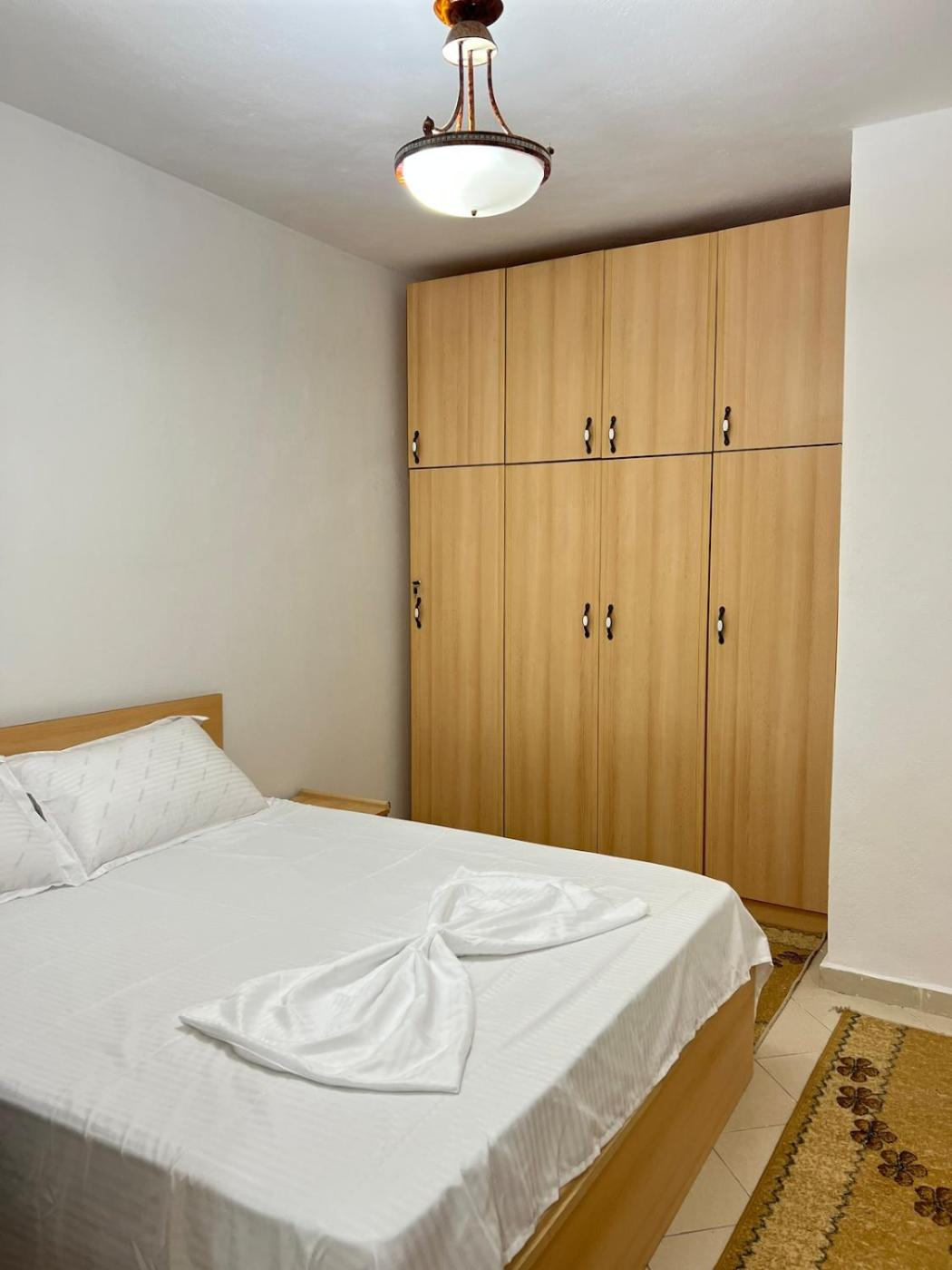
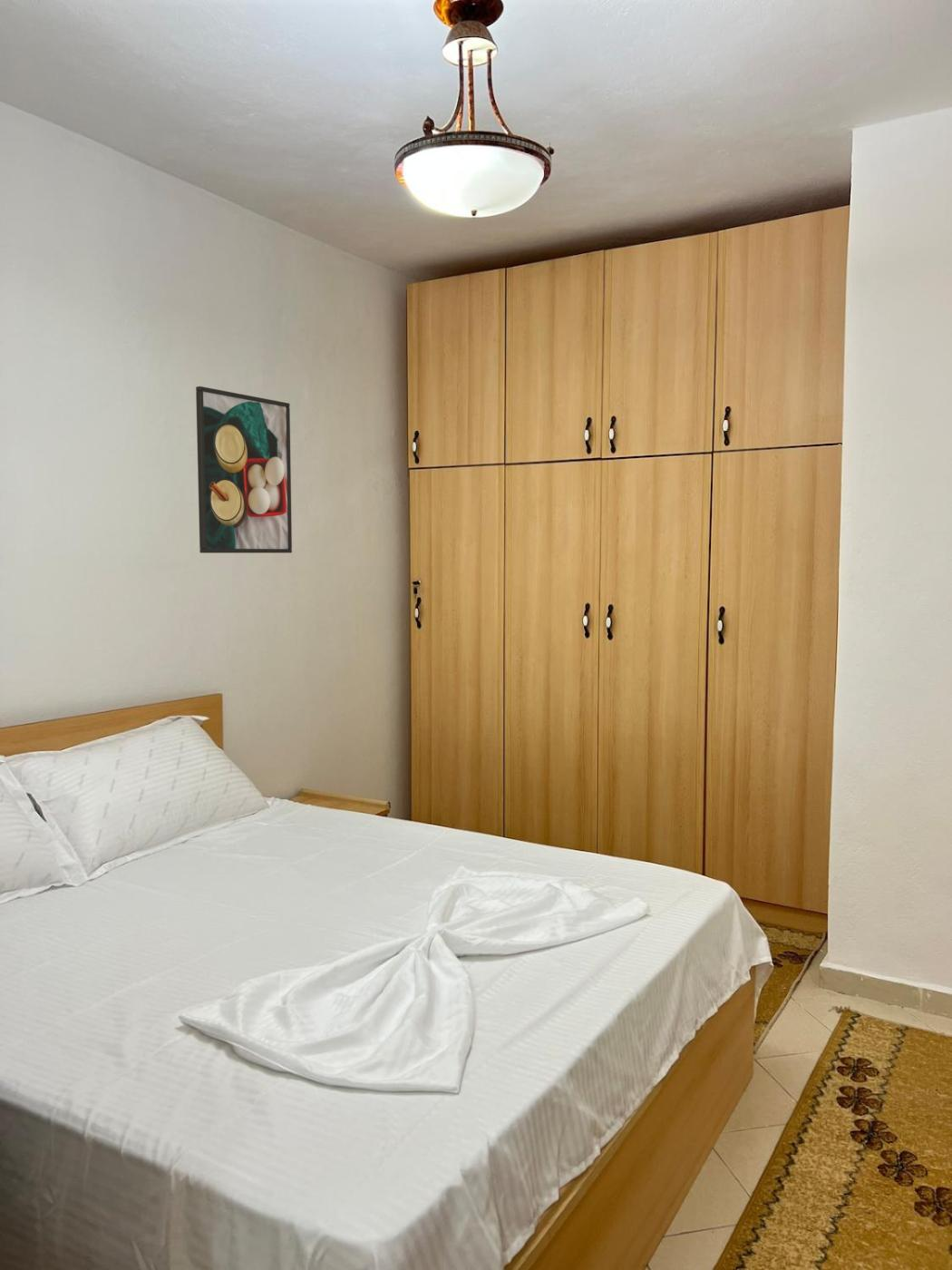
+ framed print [195,386,293,554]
